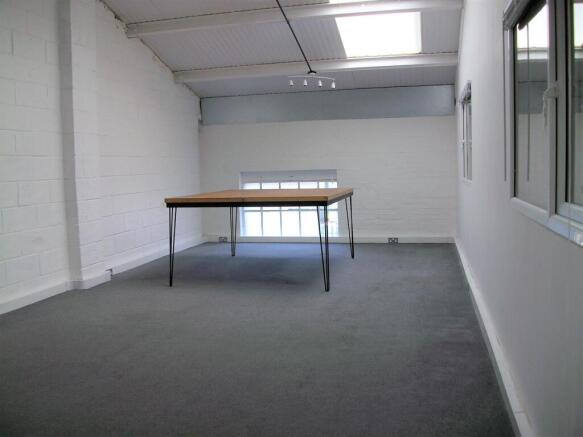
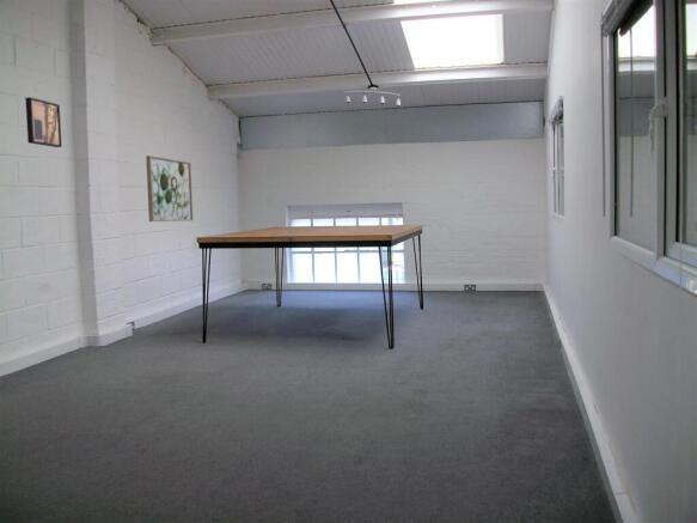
+ wall art [24,96,63,148]
+ wall art [145,154,194,223]
